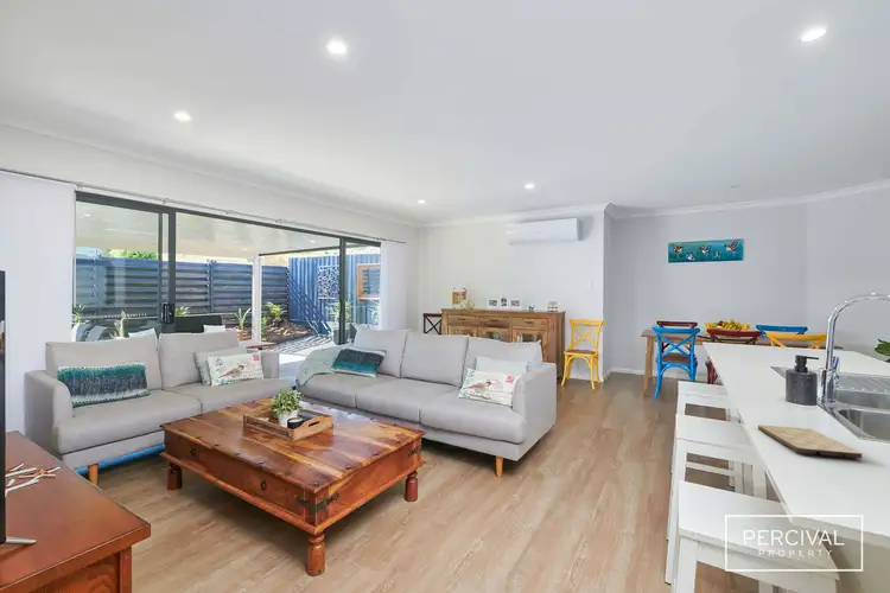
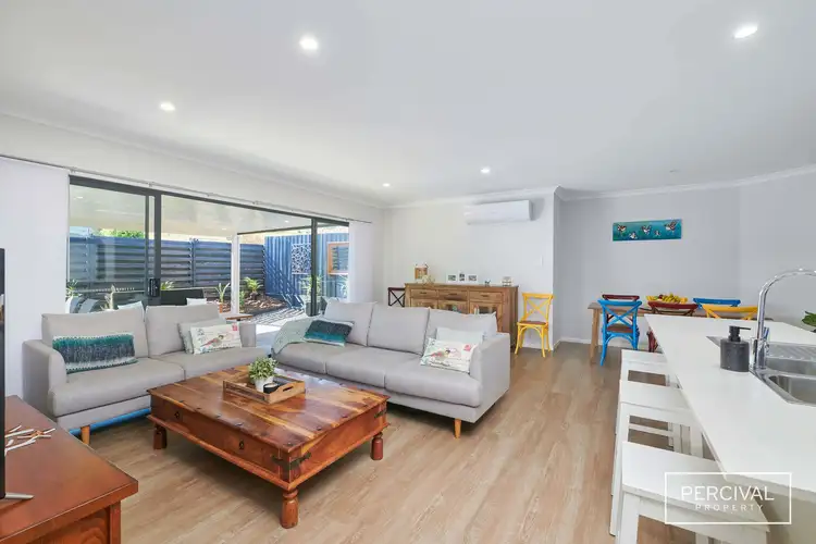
- cutting board [757,423,863,459]
